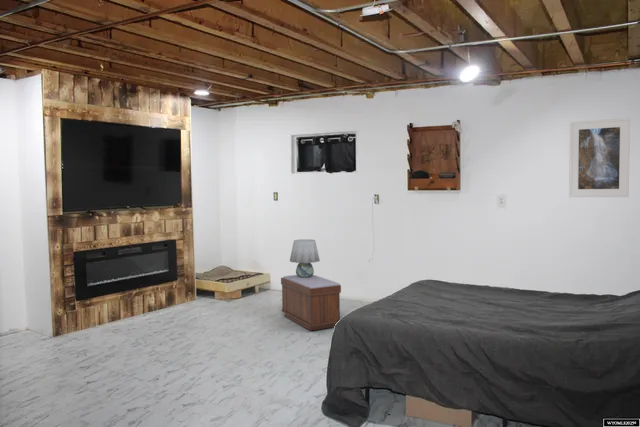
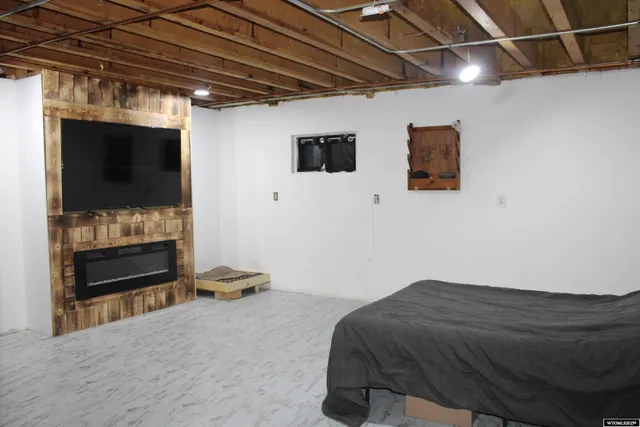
- bench [280,274,342,332]
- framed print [568,117,631,198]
- table lamp [289,238,321,278]
